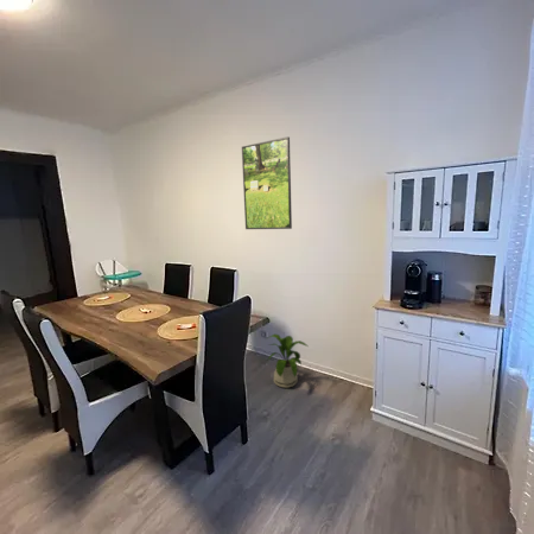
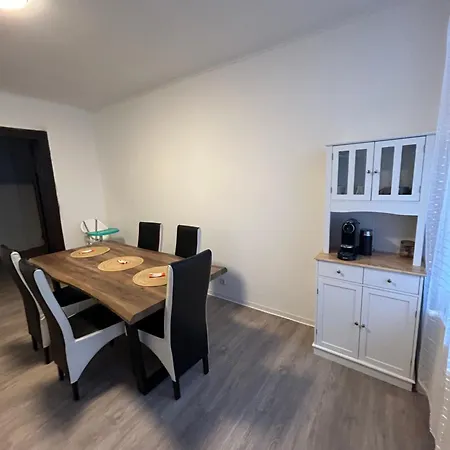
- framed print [241,135,293,230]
- house plant [265,333,309,389]
